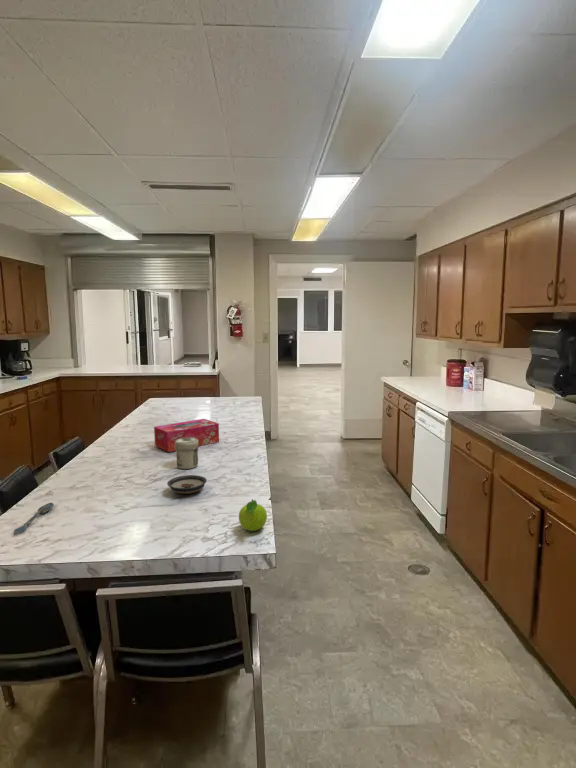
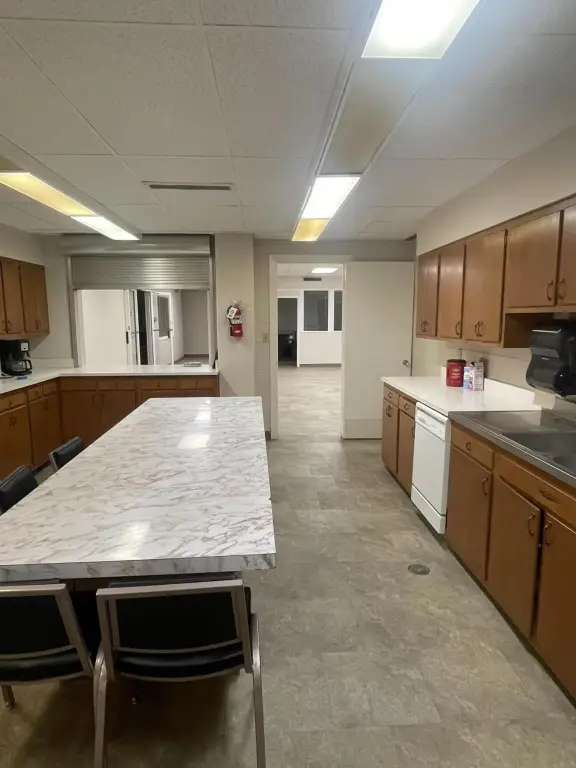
- jar [175,438,199,470]
- tissue box [153,418,220,453]
- saucer [166,474,208,495]
- fruit [238,498,268,532]
- spoon [12,502,55,536]
